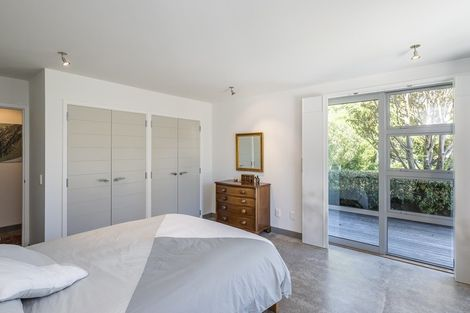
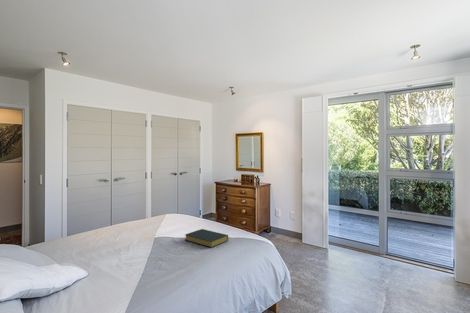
+ hardback book [184,228,229,249]
